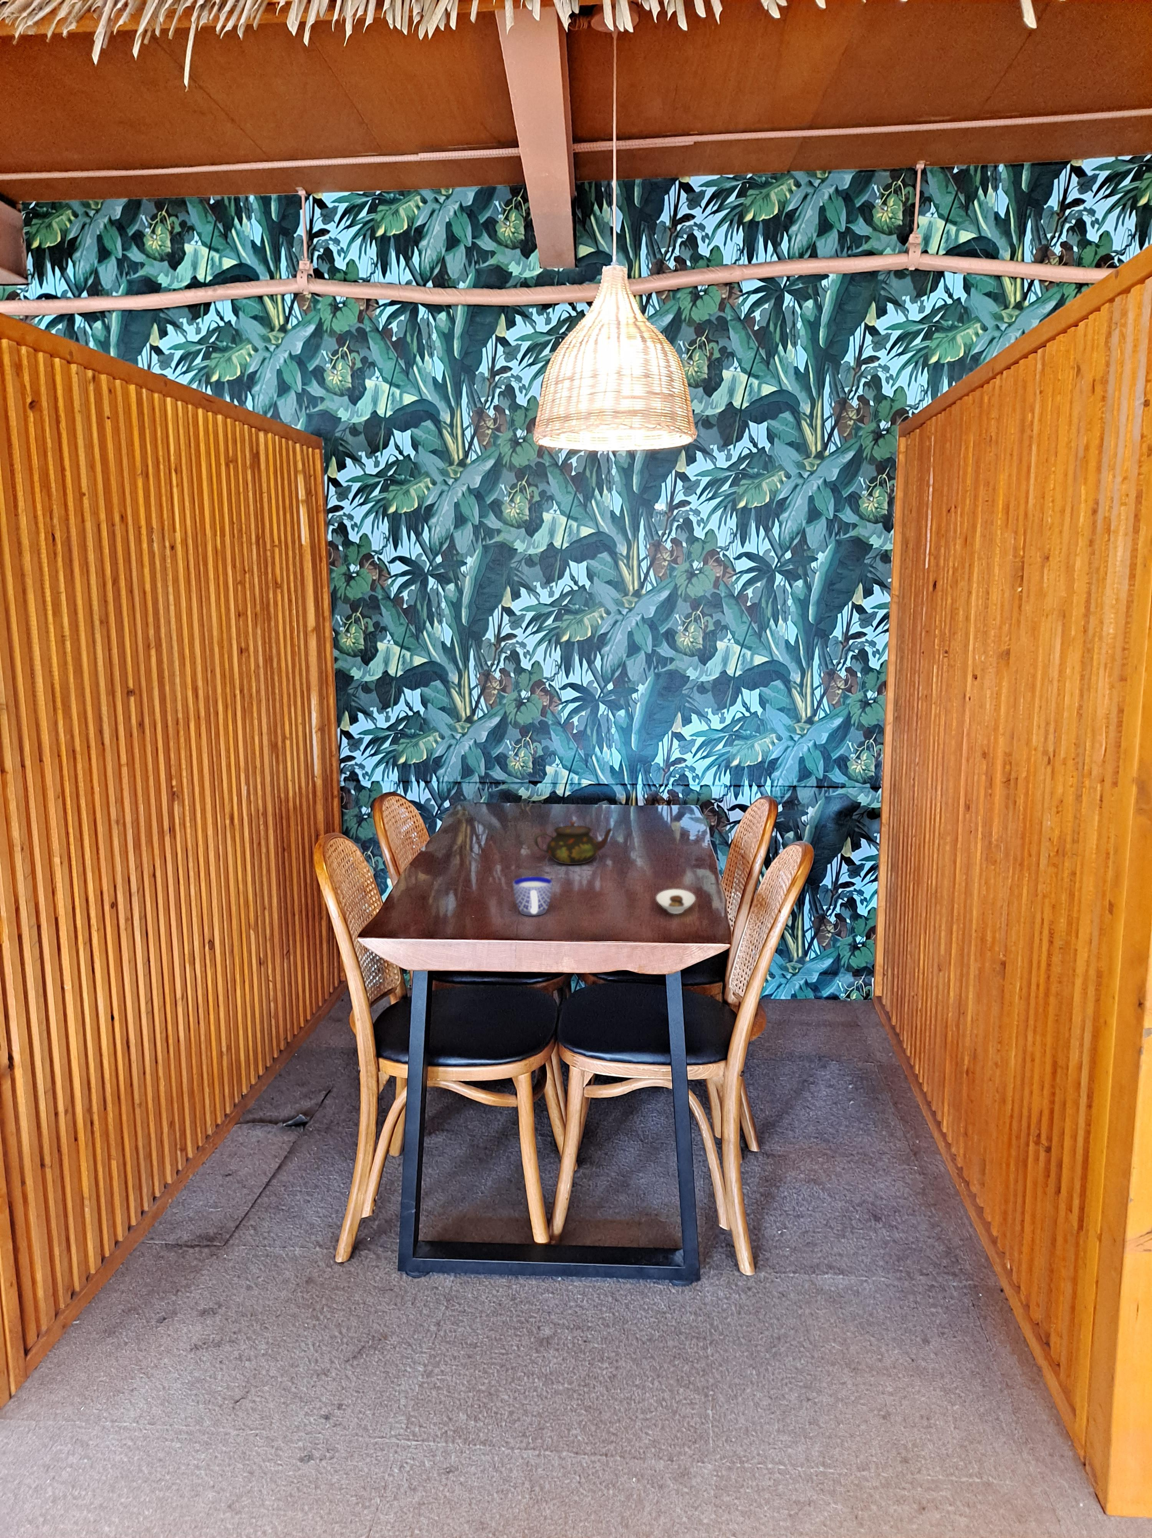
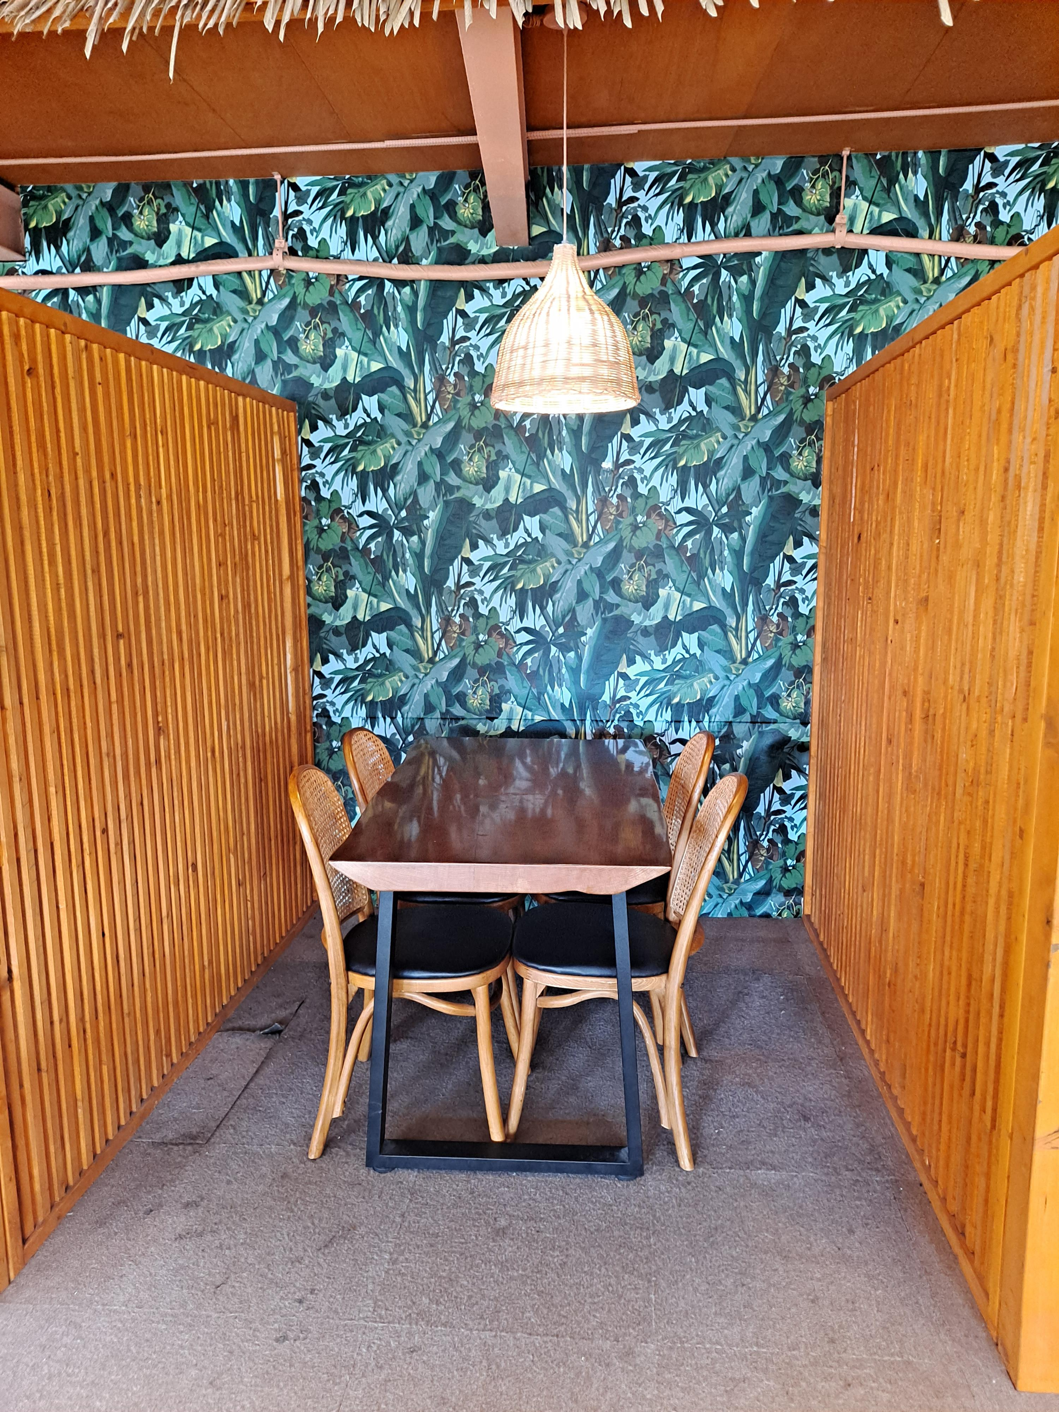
- cup [512,877,553,917]
- teapot [532,820,614,865]
- saucer [656,889,696,914]
